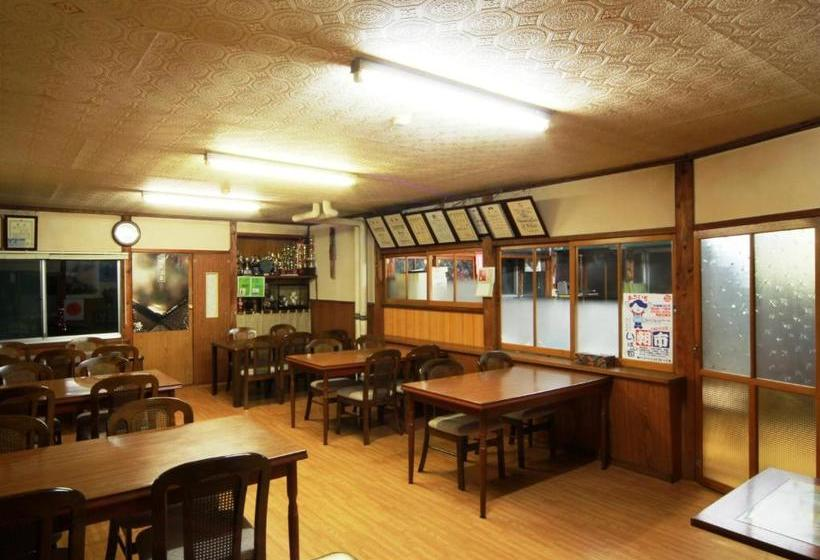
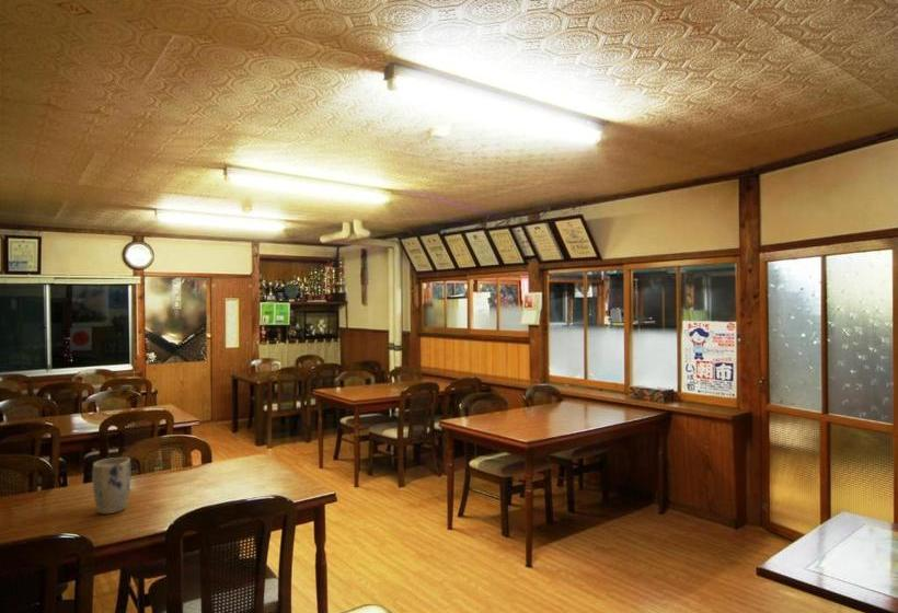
+ plant pot [92,456,131,516]
